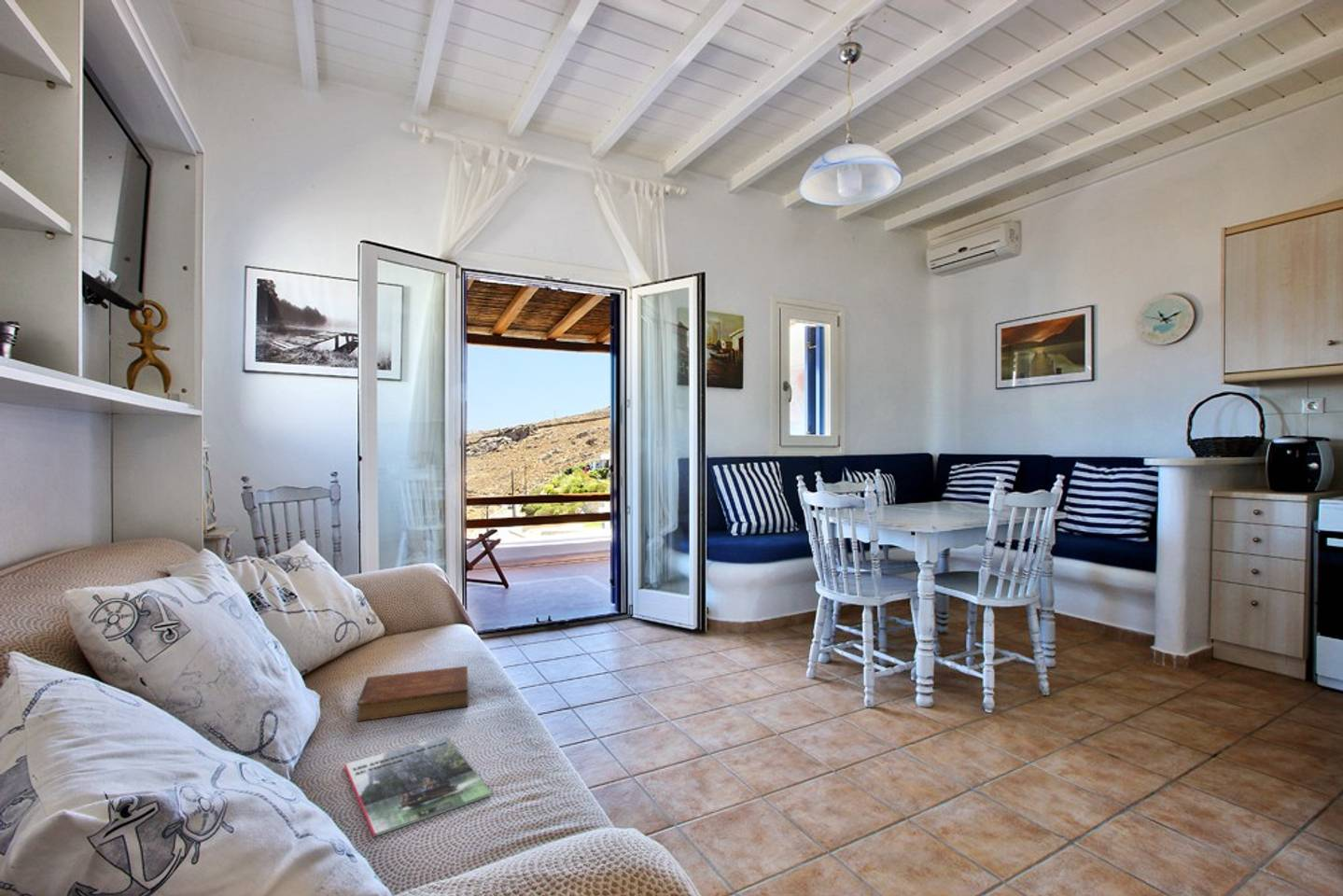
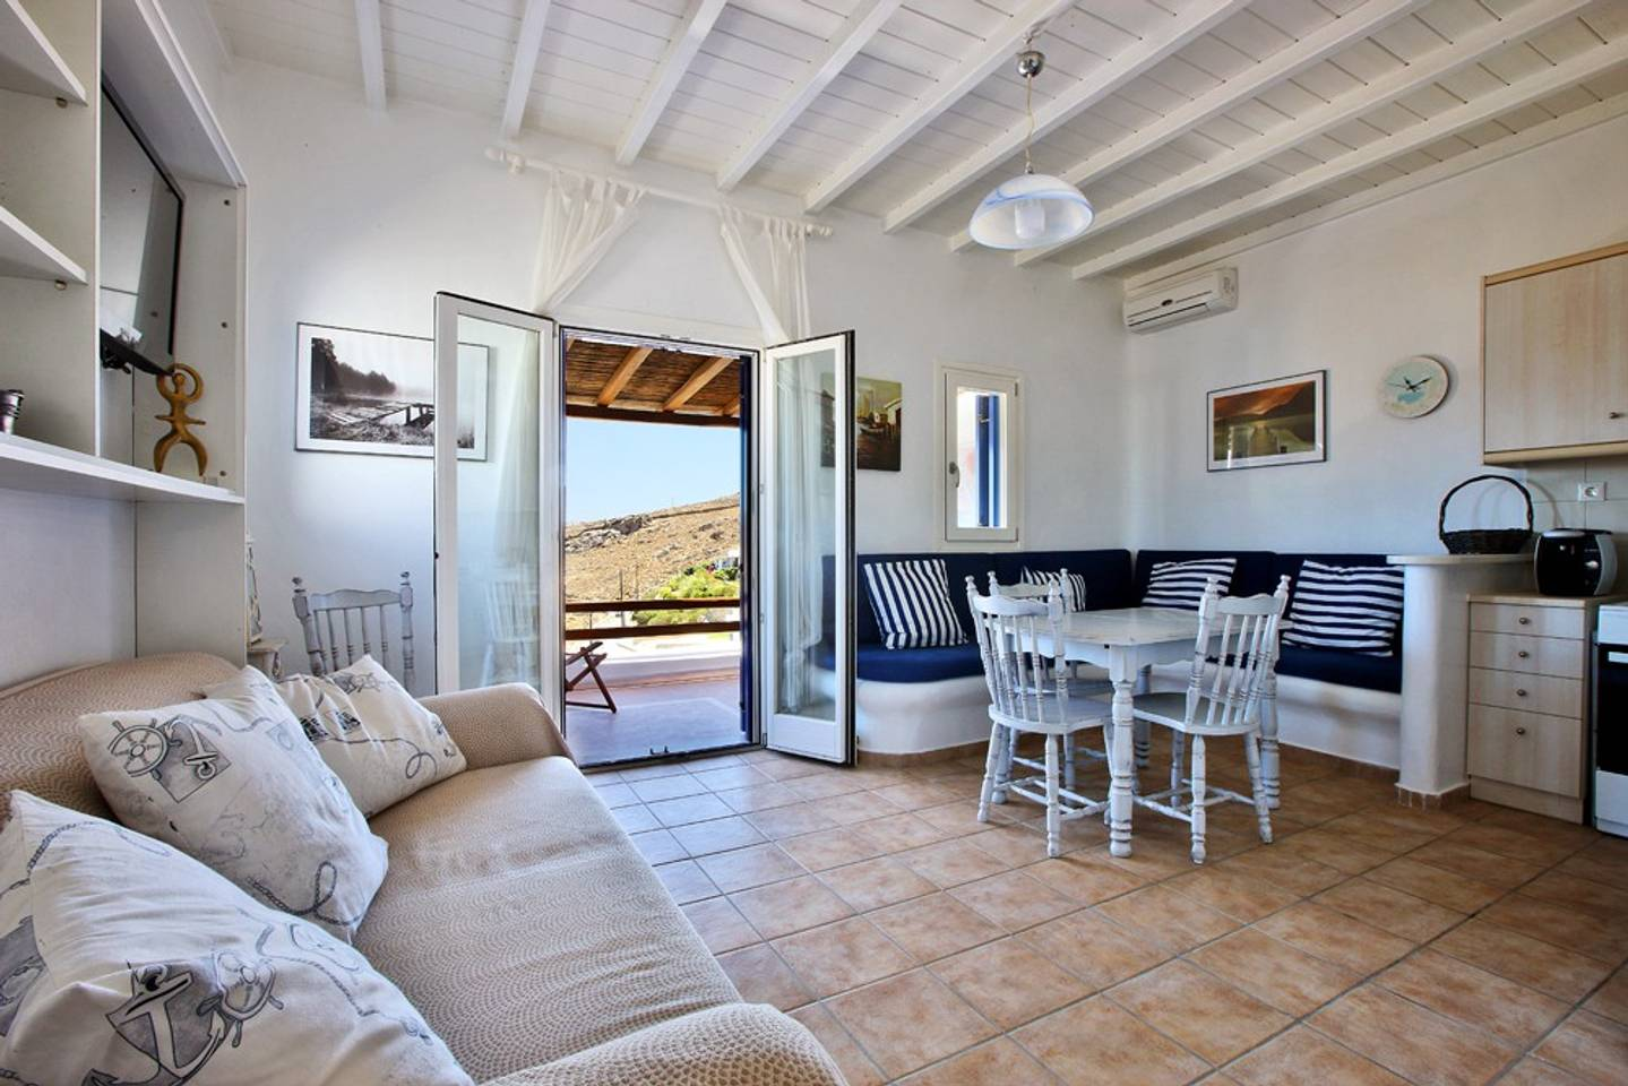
- magazine [343,735,493,838]
- bible [357,665,469,722]
